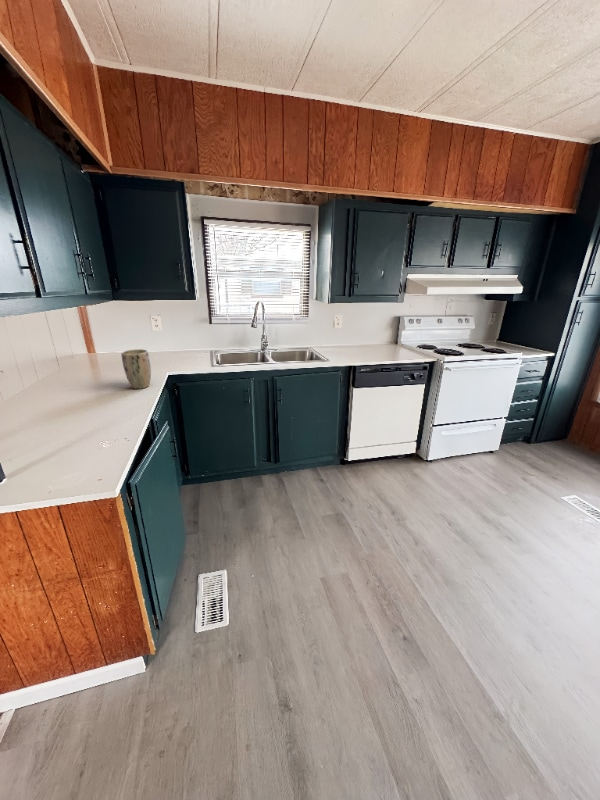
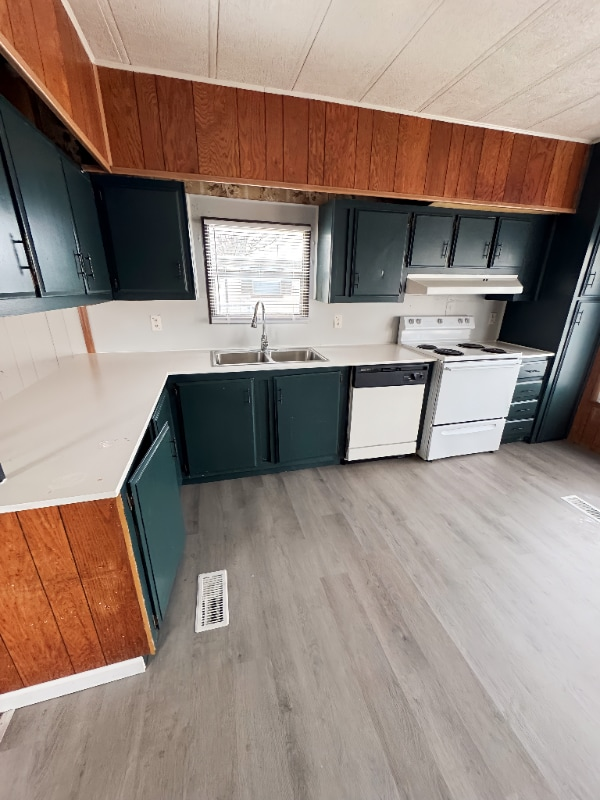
- plant pot [120,348,152,390]
